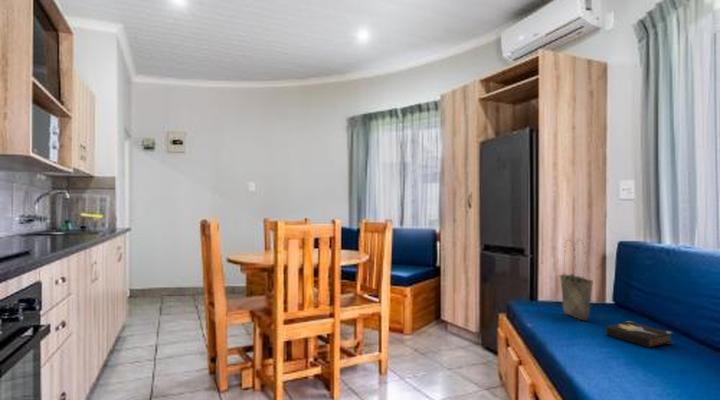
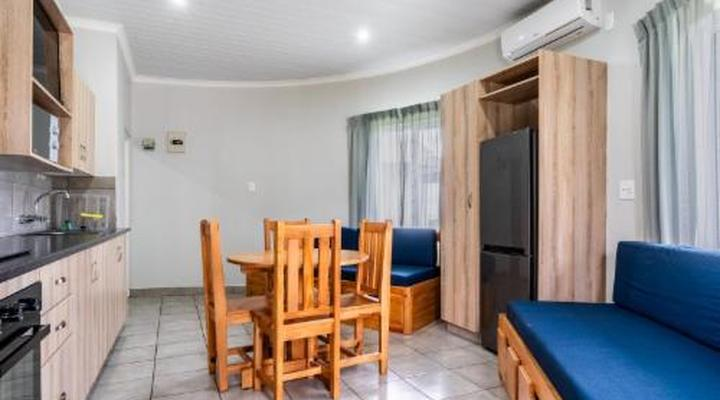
- hardback book [605,320,674,349]
- tote bag [559,238,594,322]
